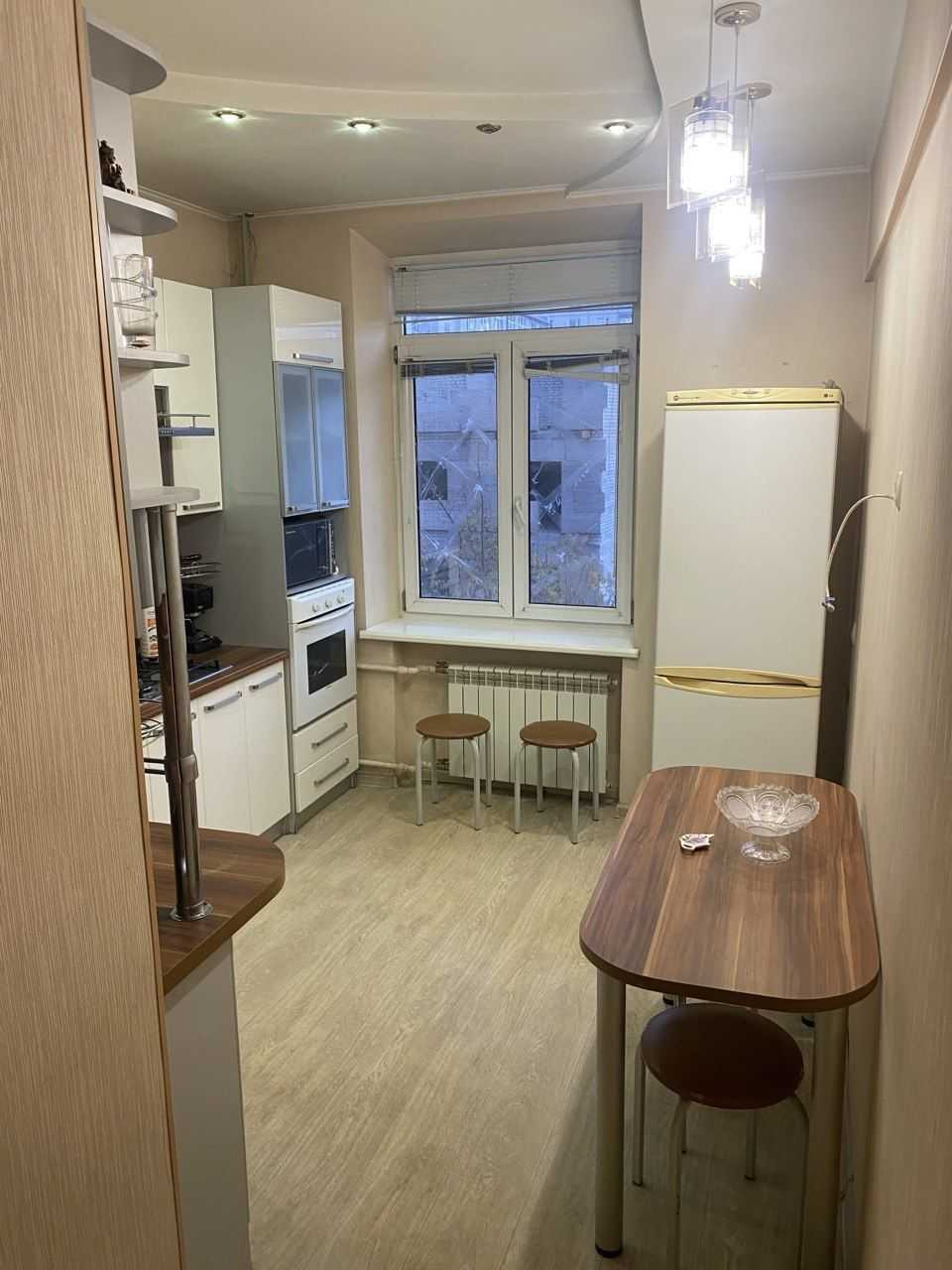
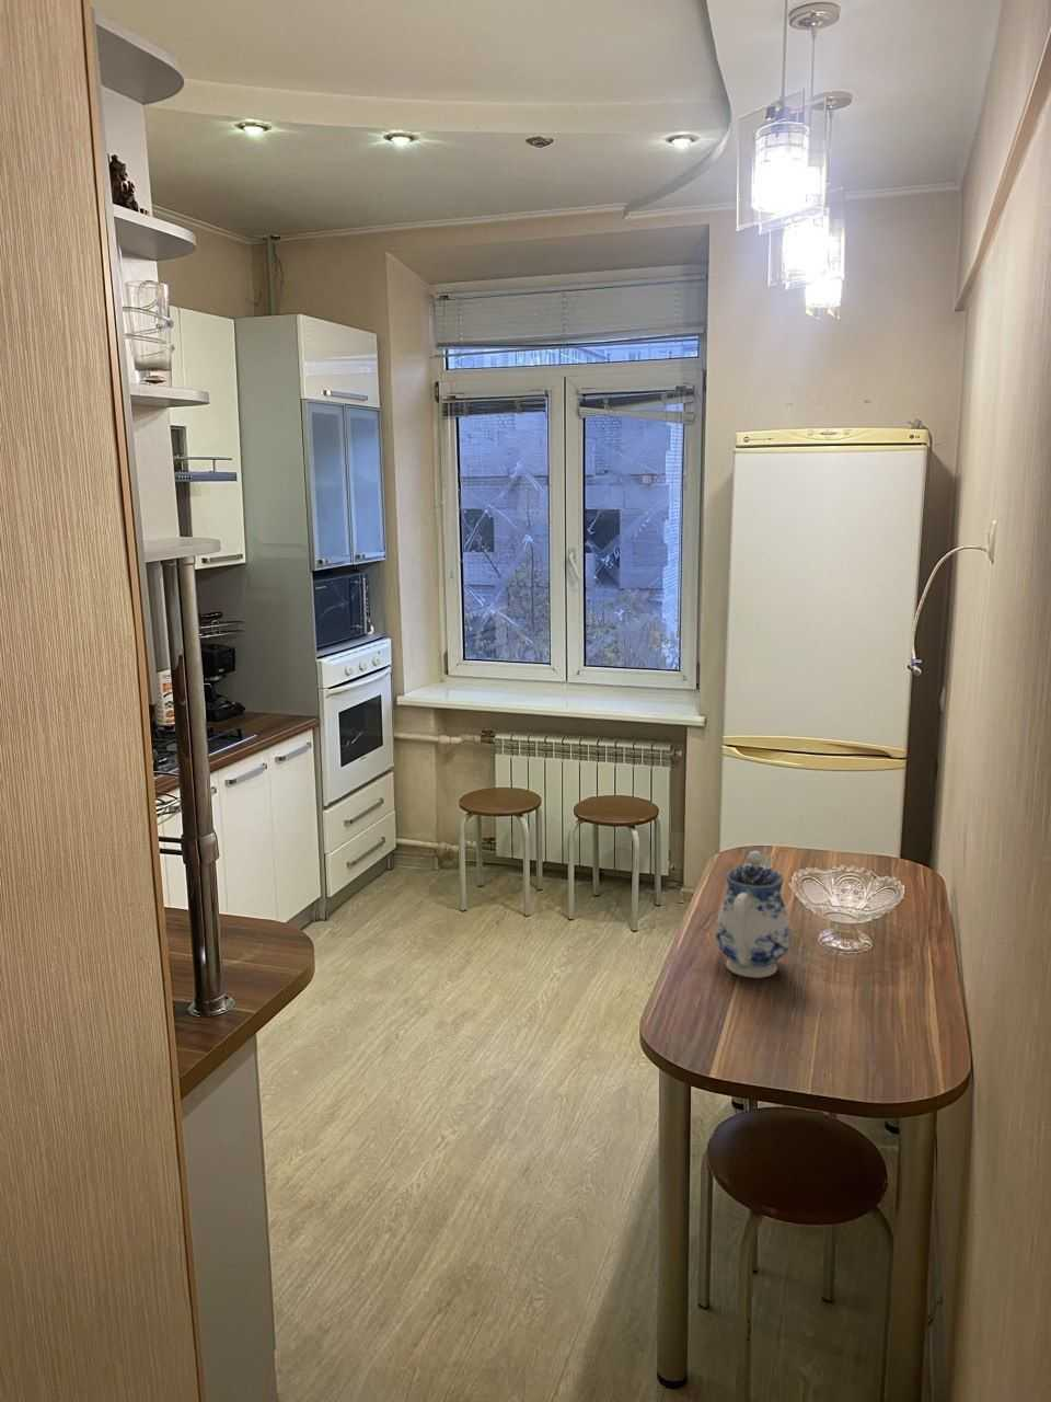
+ teapot [714,850,792,979]
